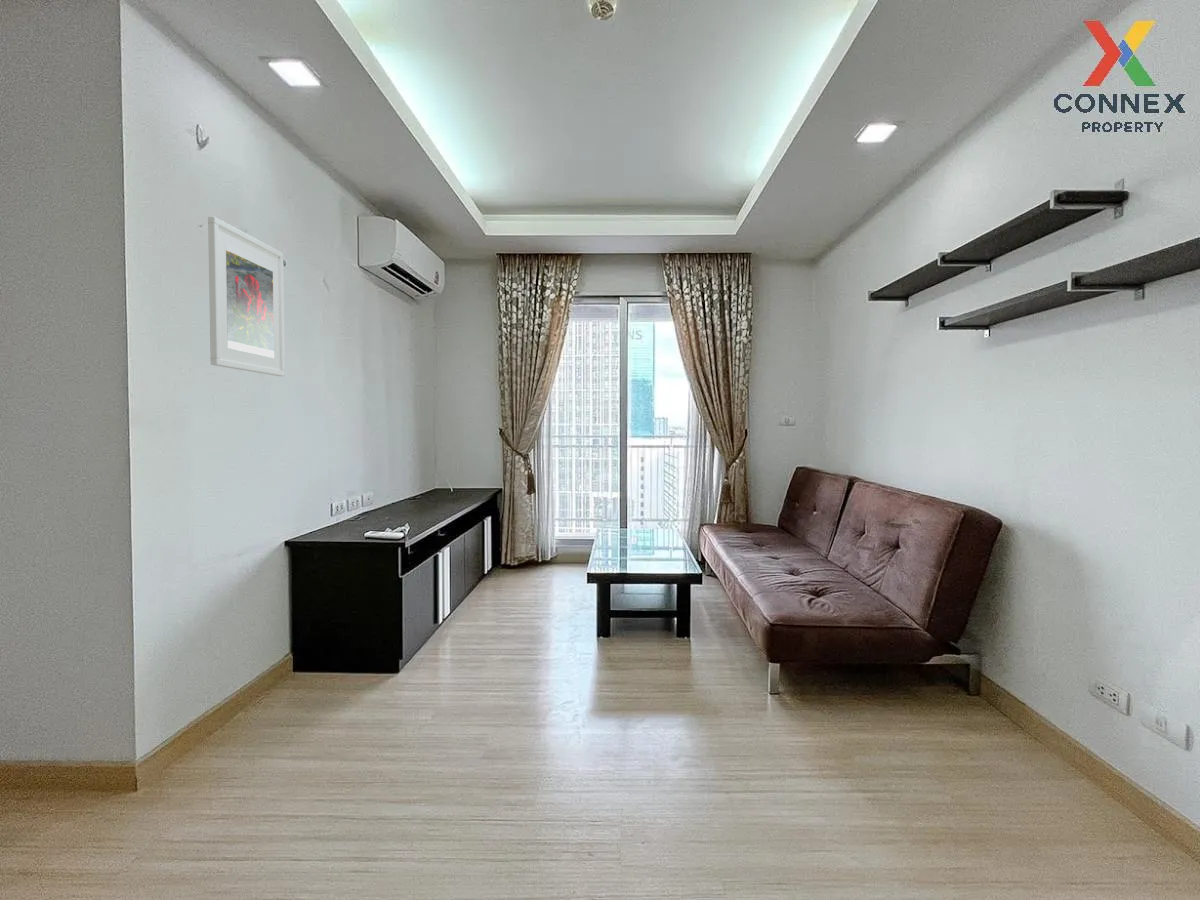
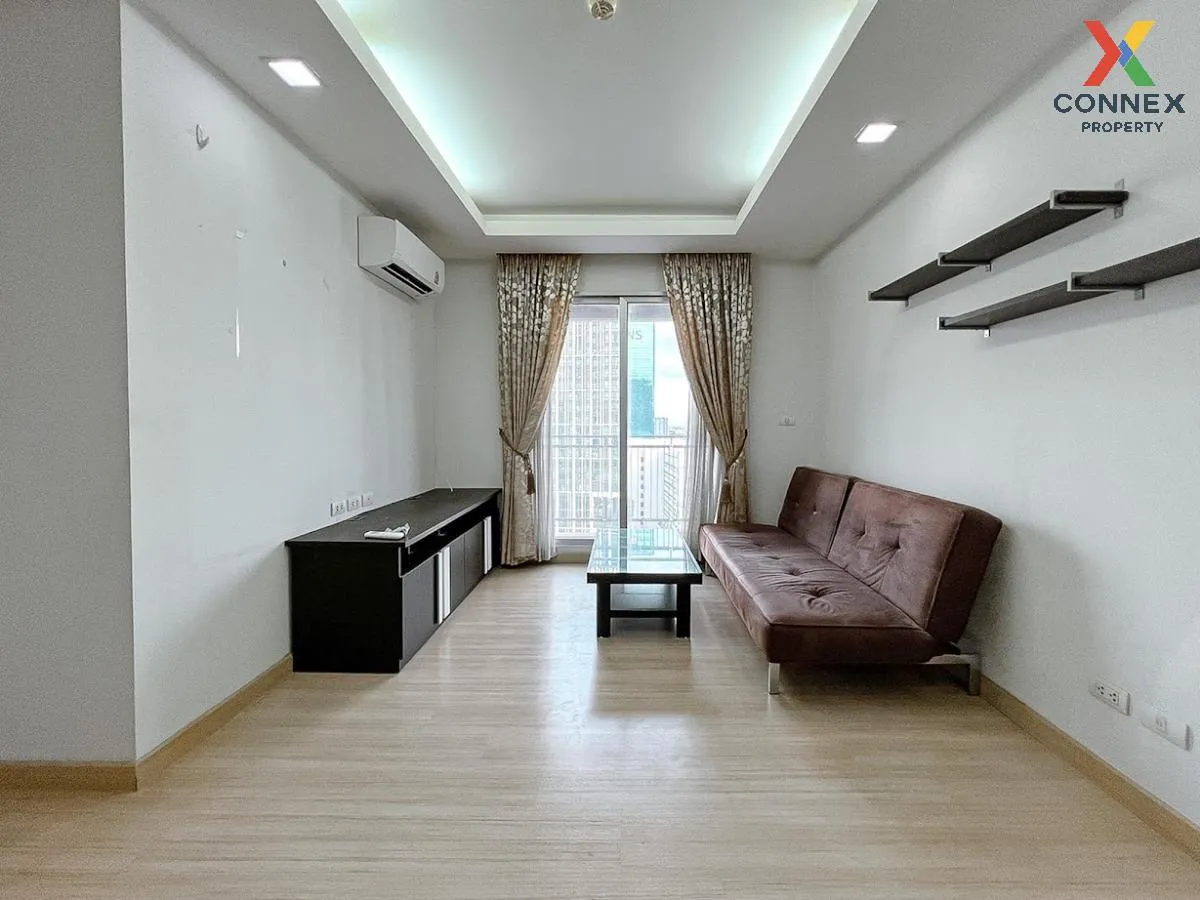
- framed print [207,216,286,377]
